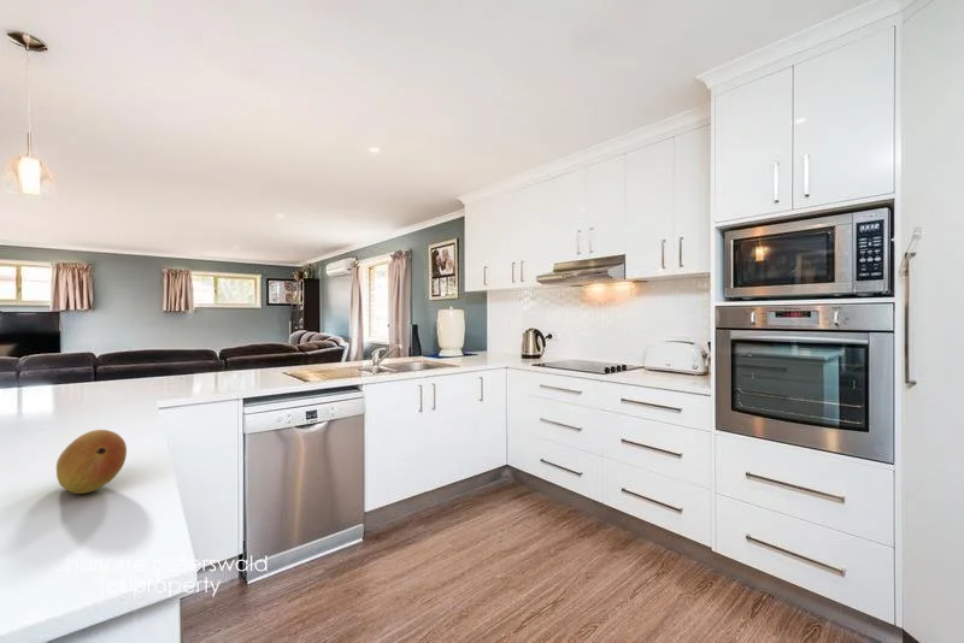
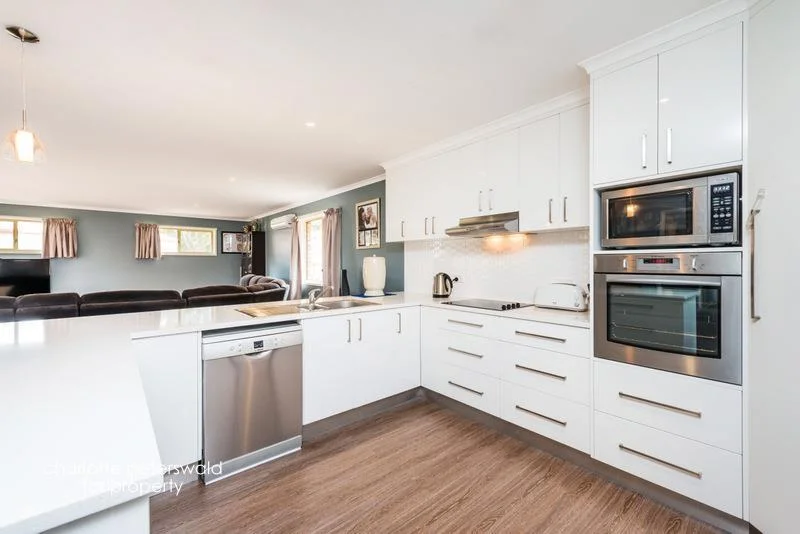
- fruit [55,429,128,495]
